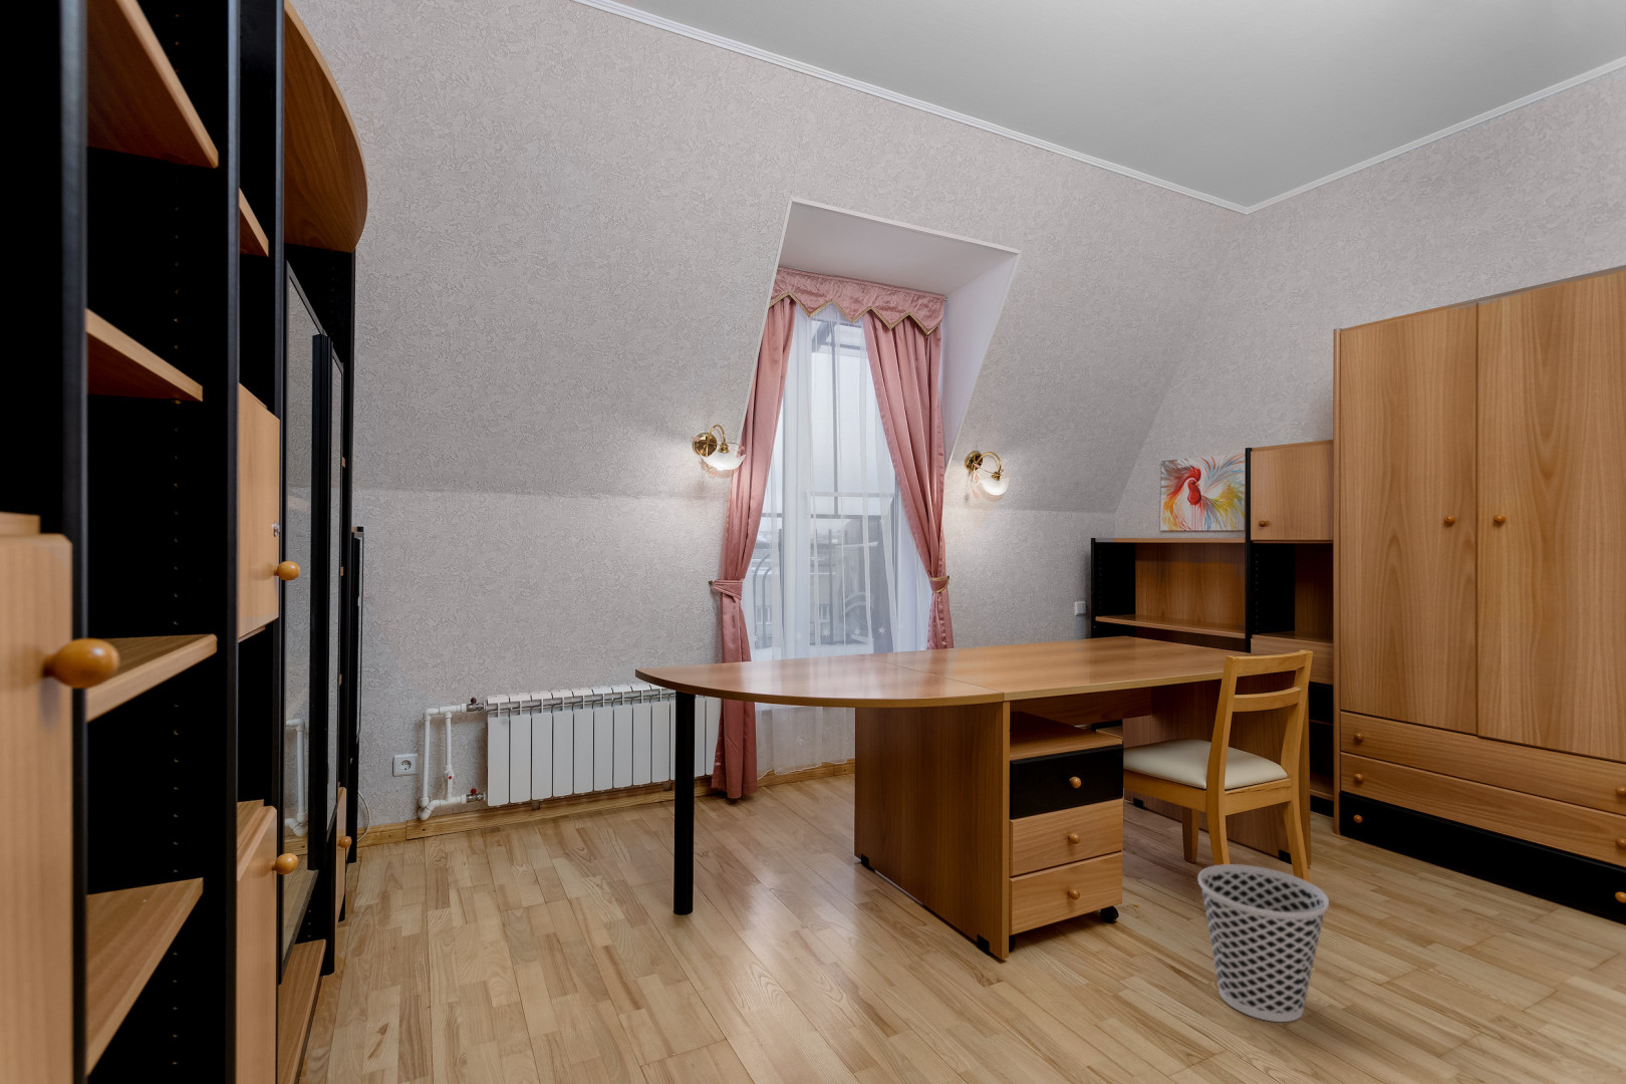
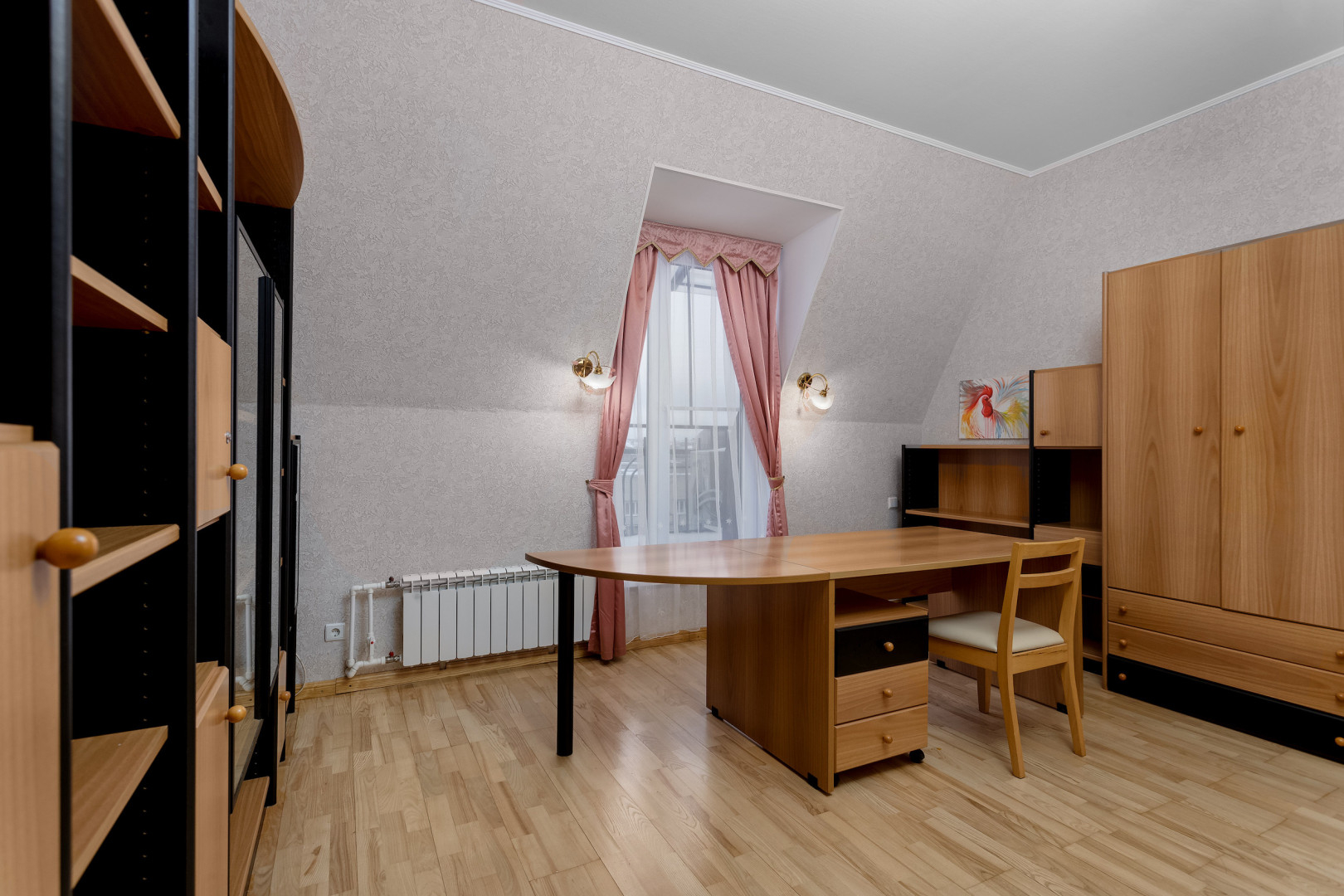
- wastebasket [1198,863,1330,1022]
